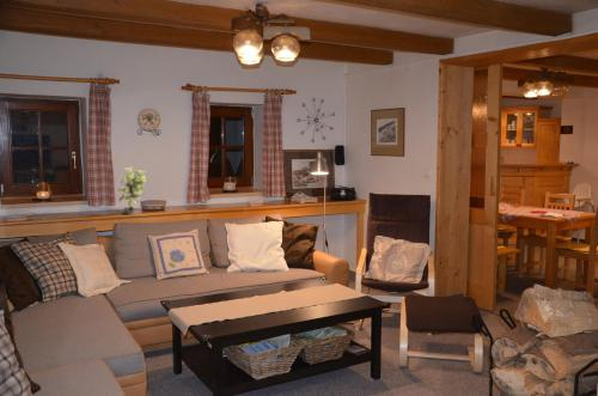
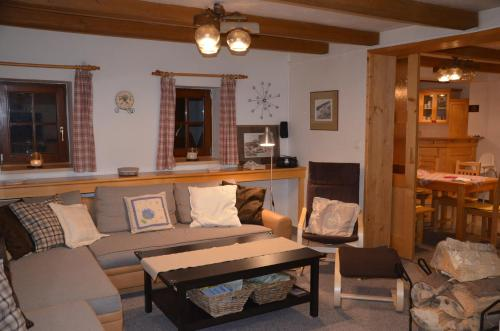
- potted plant [116,166,147,215]
